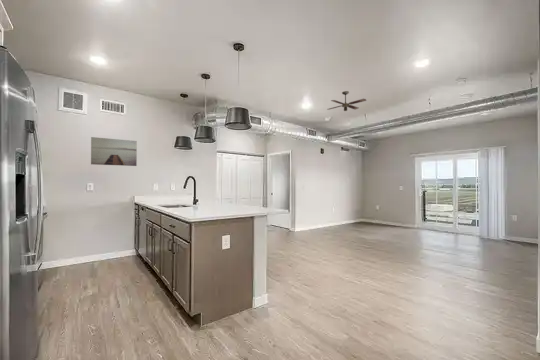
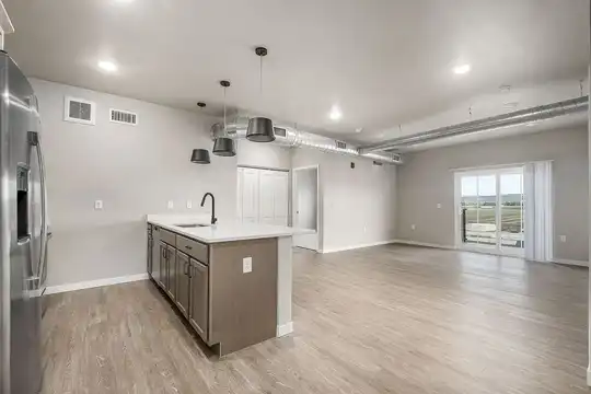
- wall art [90,136,138,167]
- ceiling fan [326,90,367,112]
